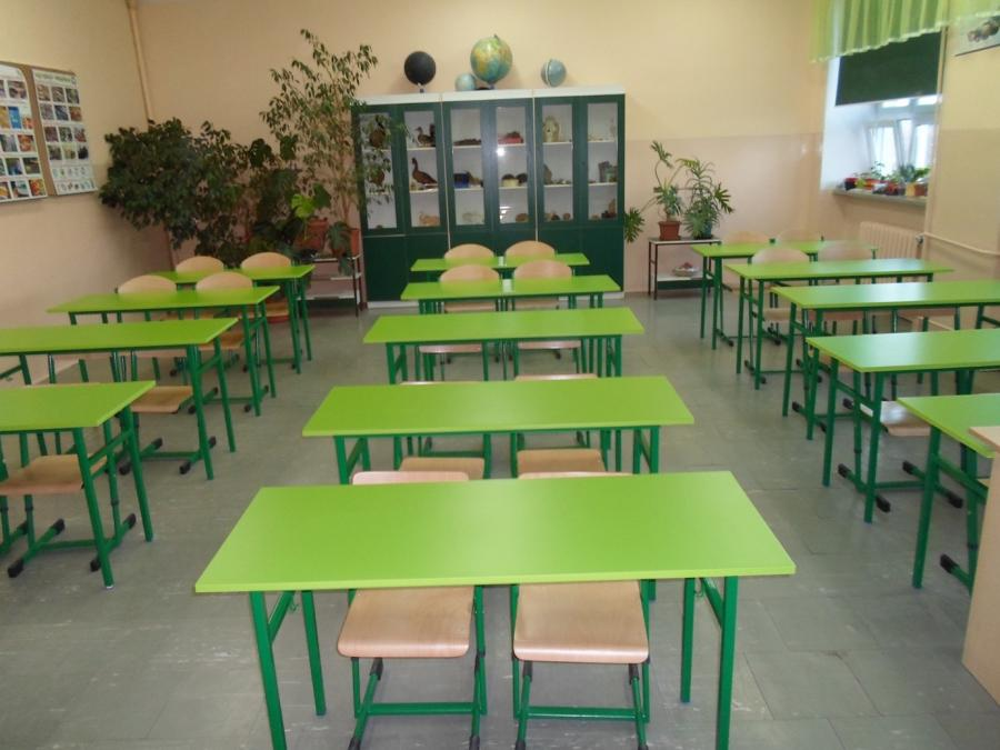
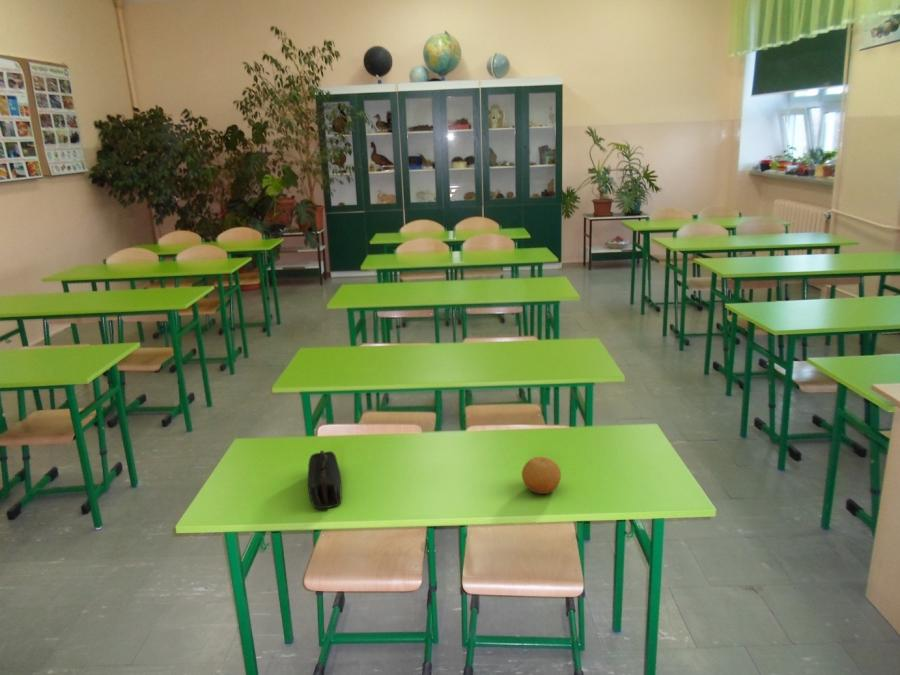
+ pencil case [307,449,343,509]
+ fruit [521,456,562,495]
